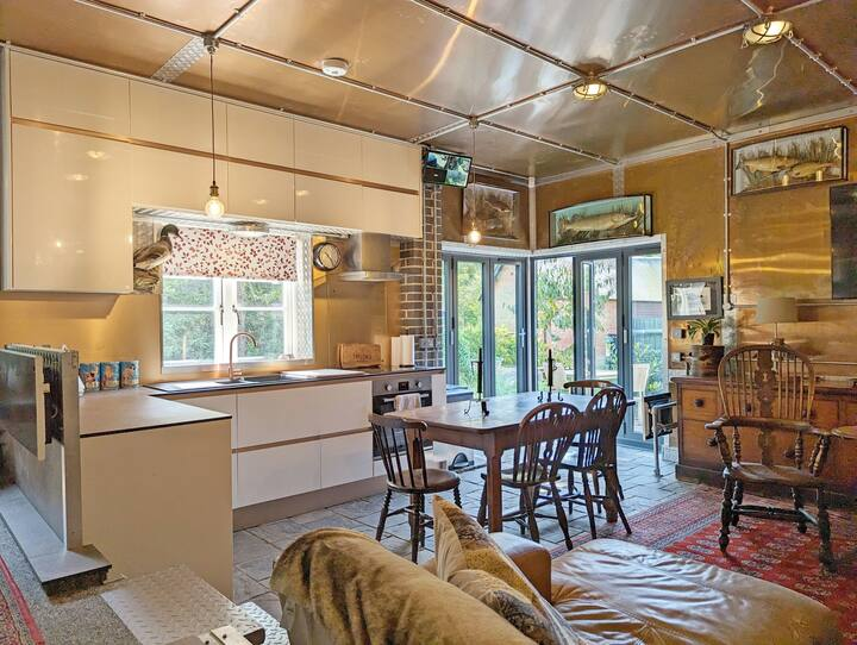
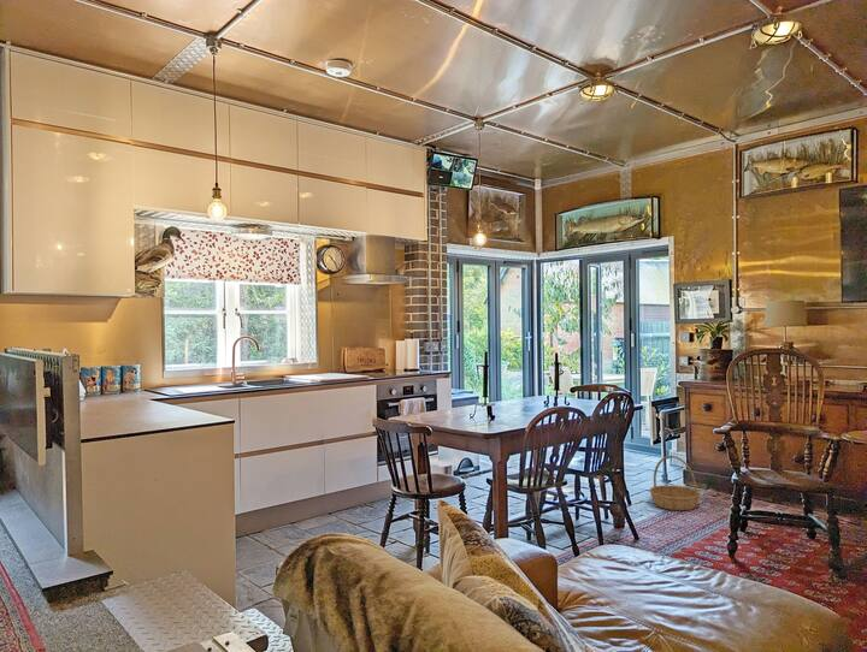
+ basket [649,455,702,511]
